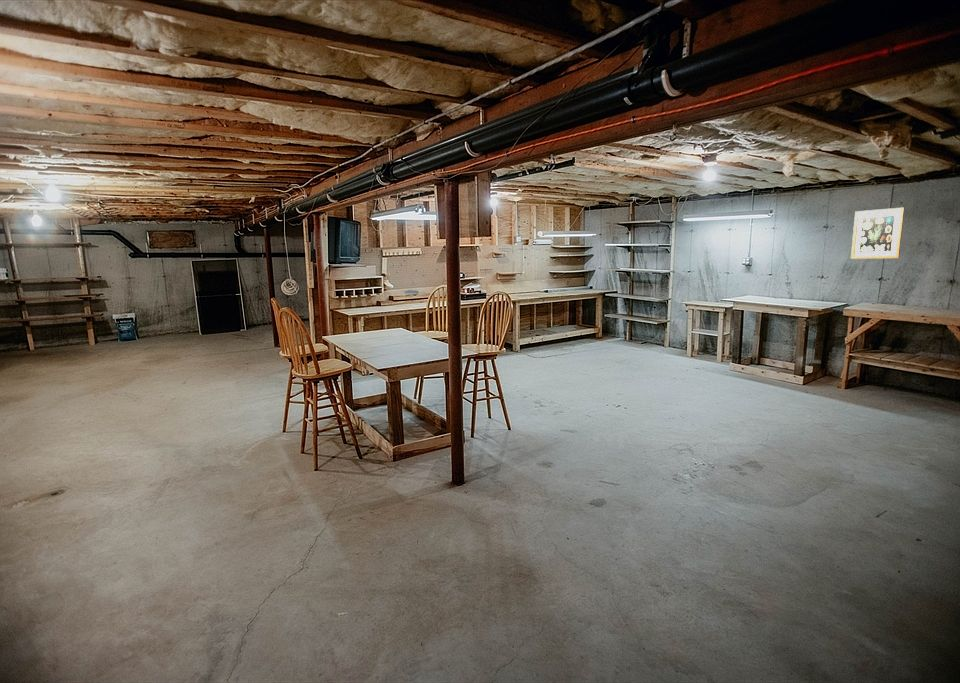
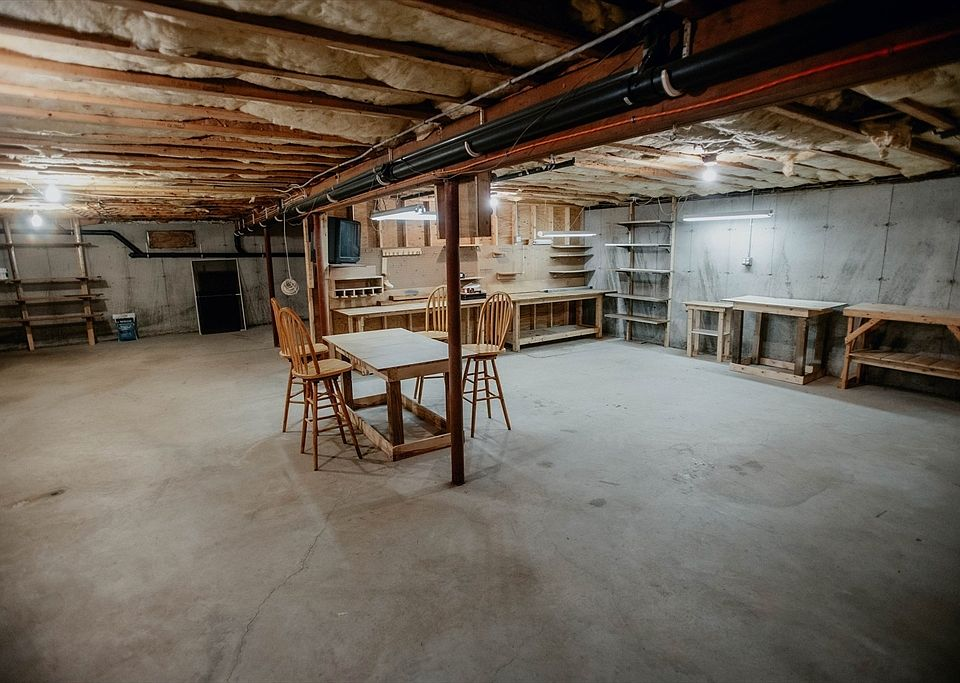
- wall art [850,206,905,260]
